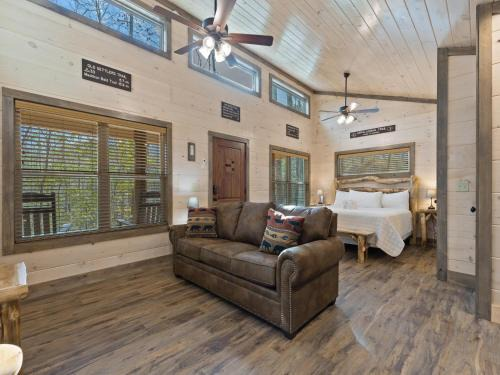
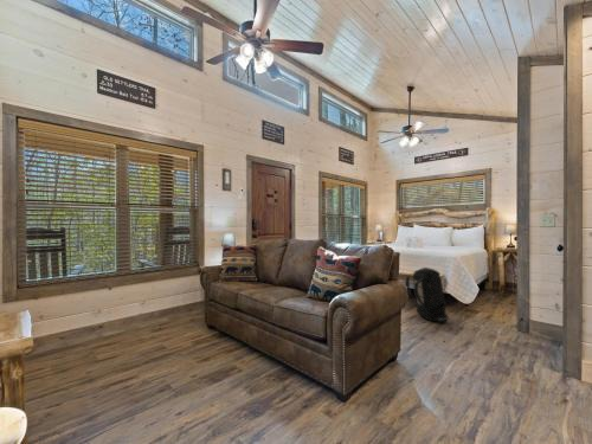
+ backpack [404,266,450,323]
